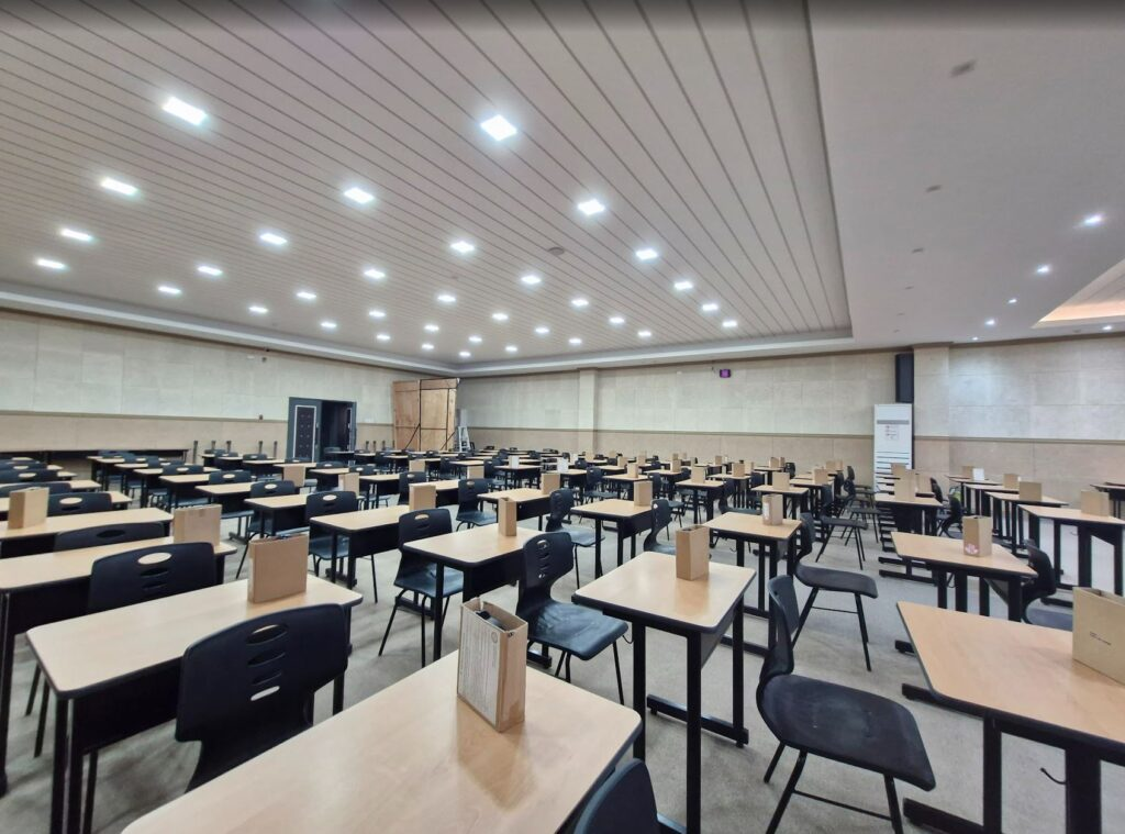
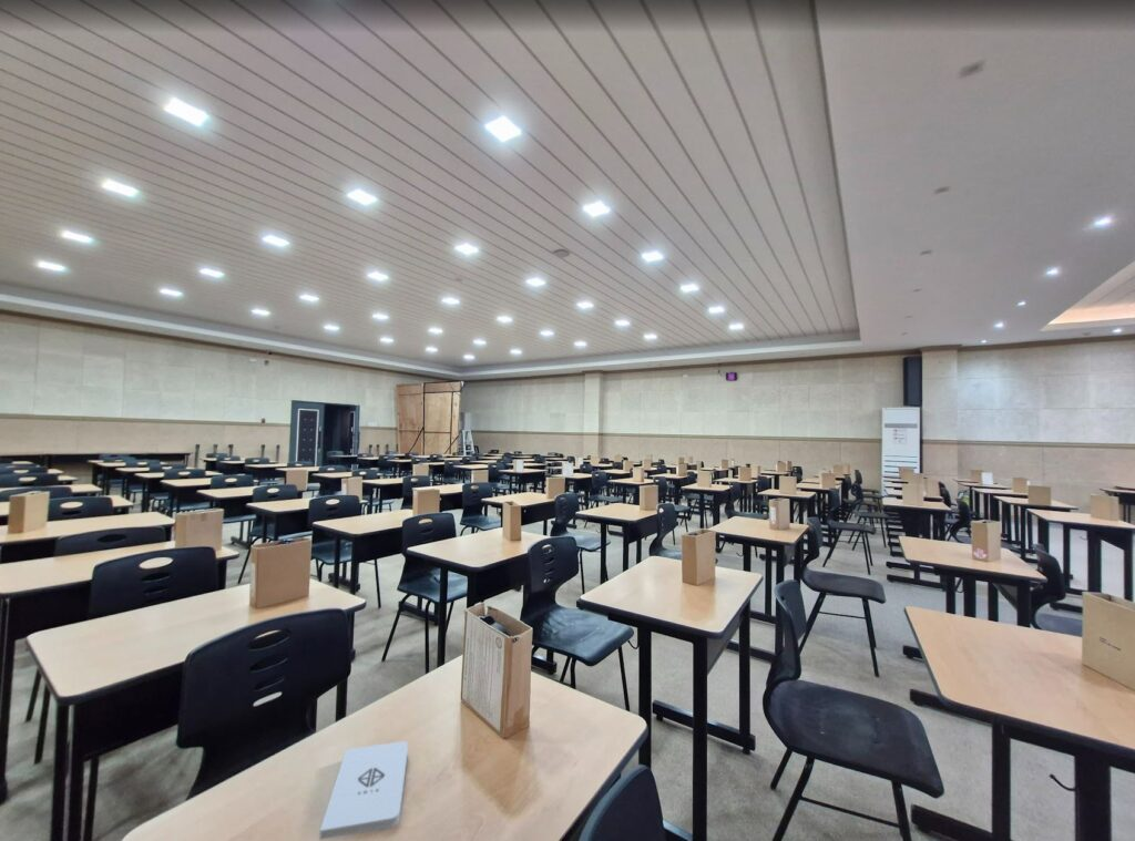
+ notepad [318,740,409,840]
